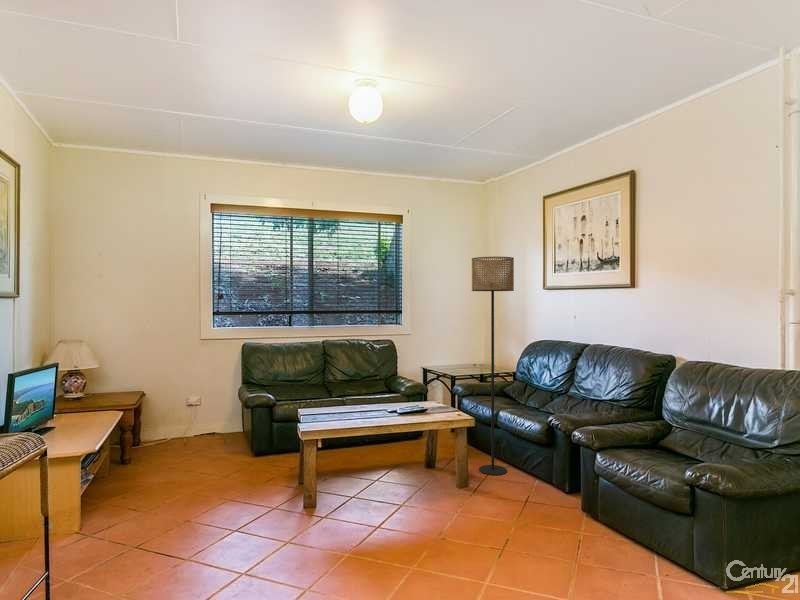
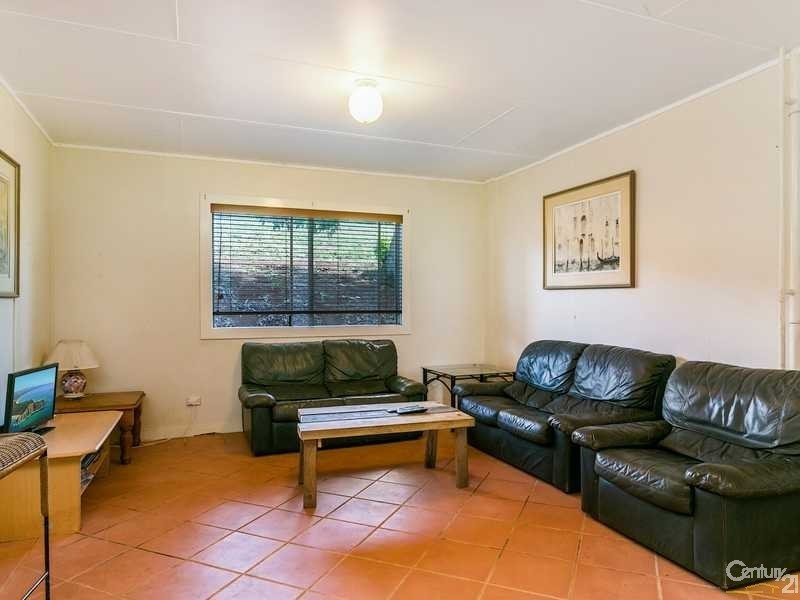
- floor lamp [471,256,515,476]
